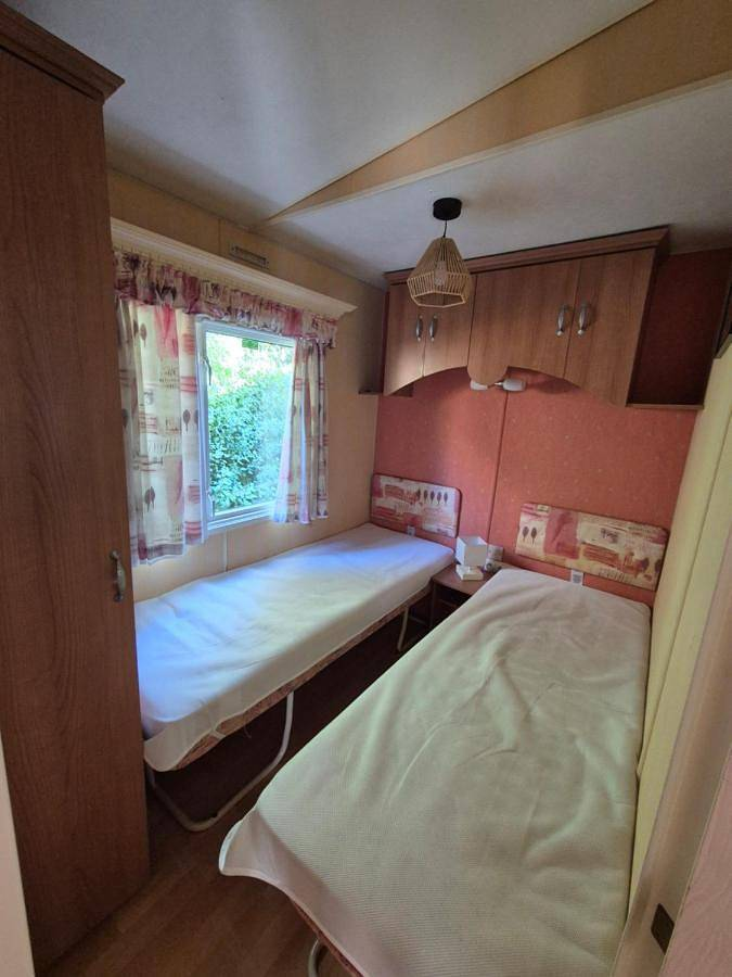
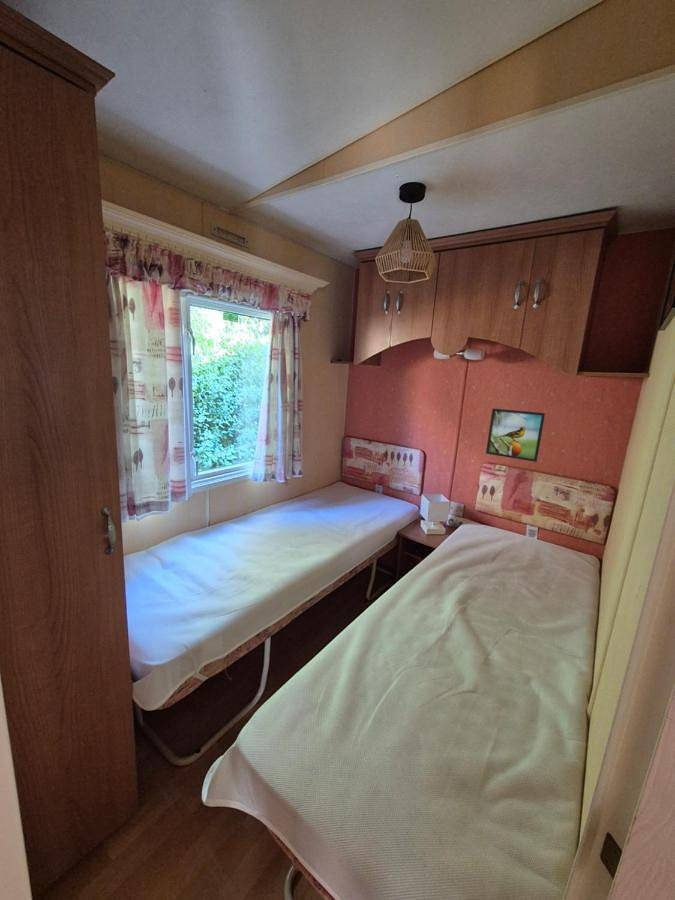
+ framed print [485,407,546,463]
